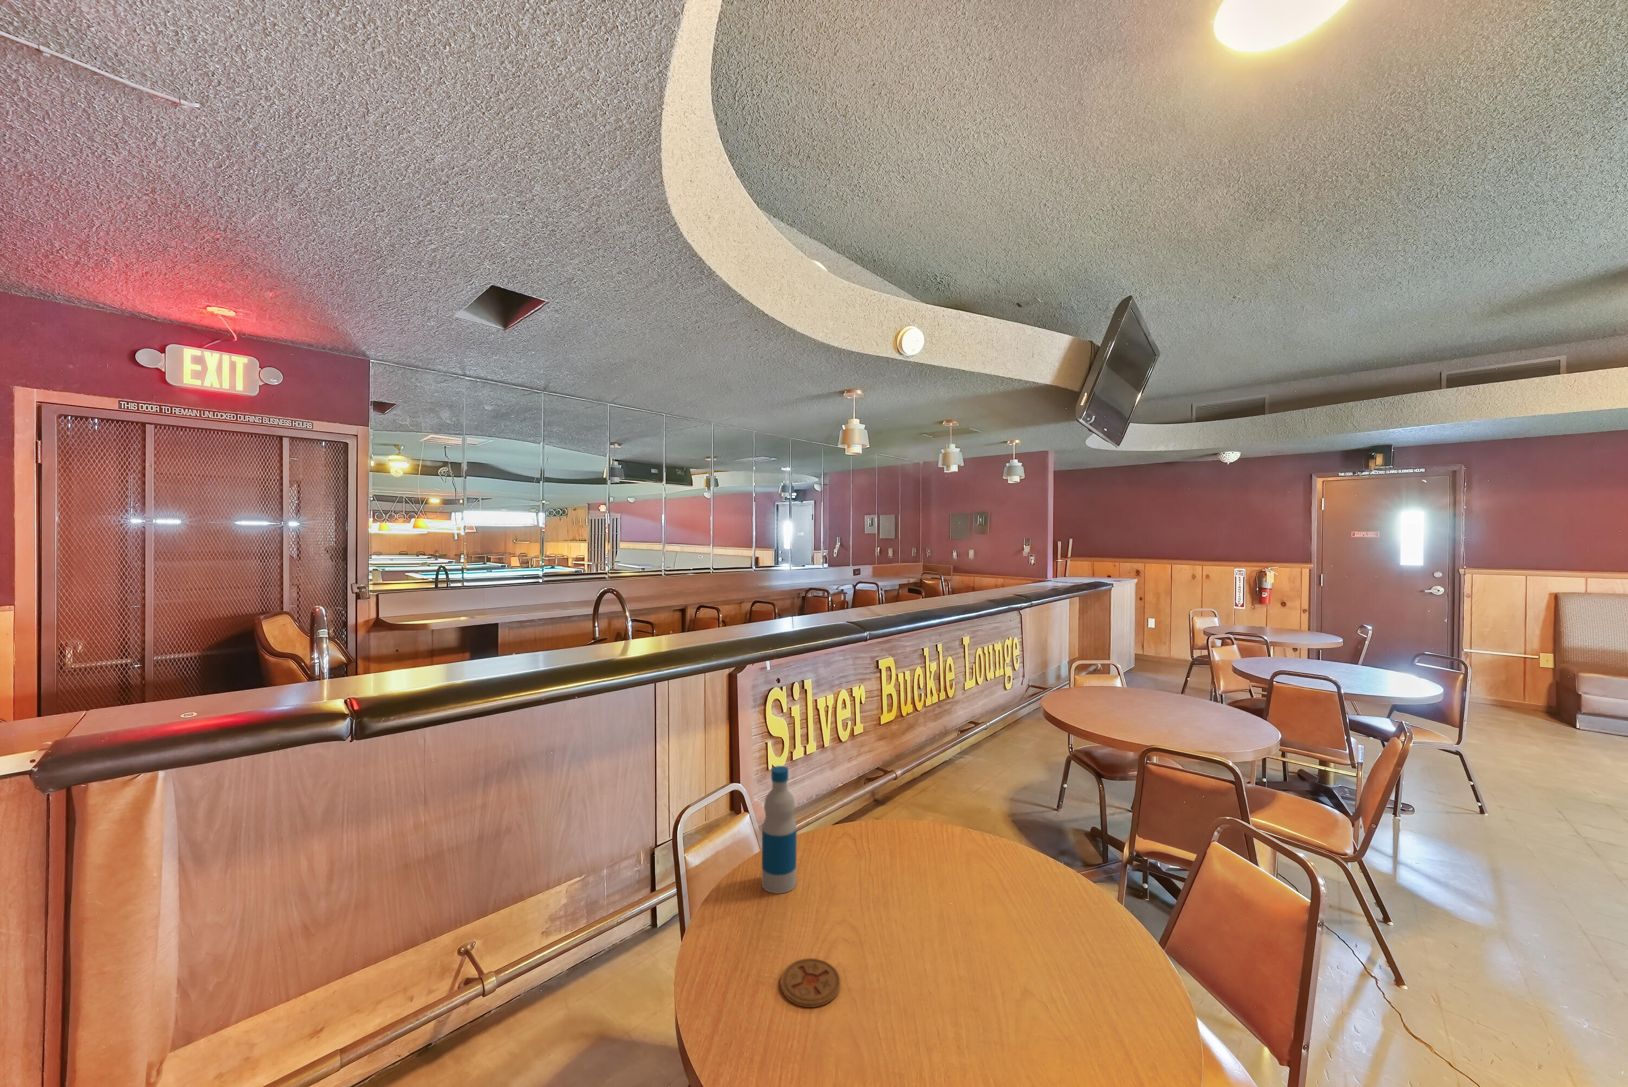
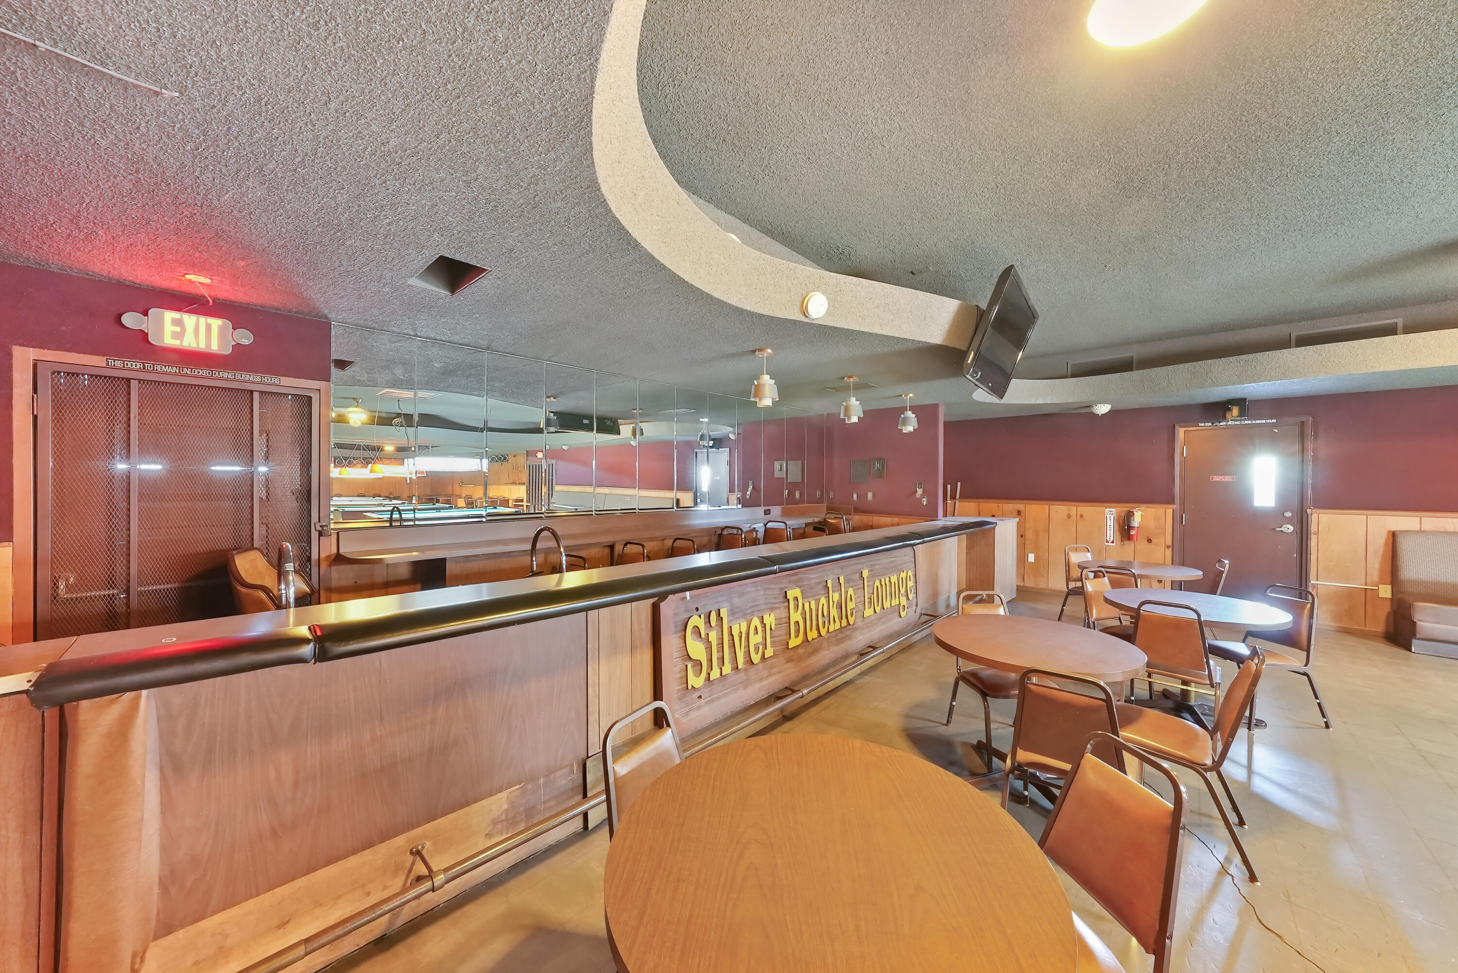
- bottle [762,766,797,894]
- coaster [780,958,841,1008]
